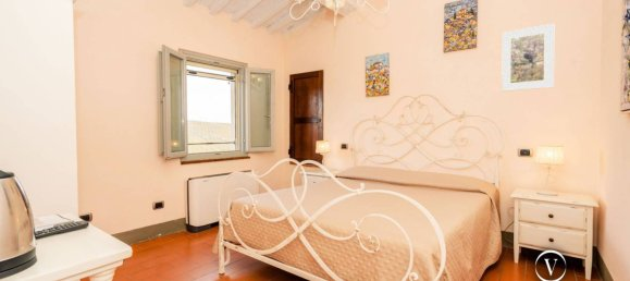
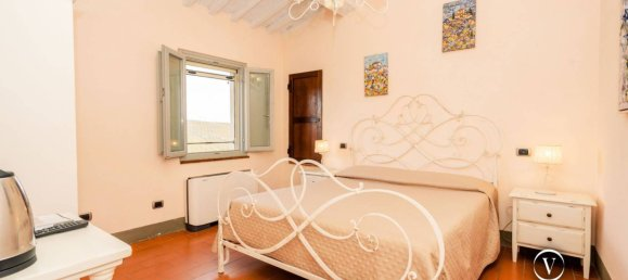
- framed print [501,23,555,93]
